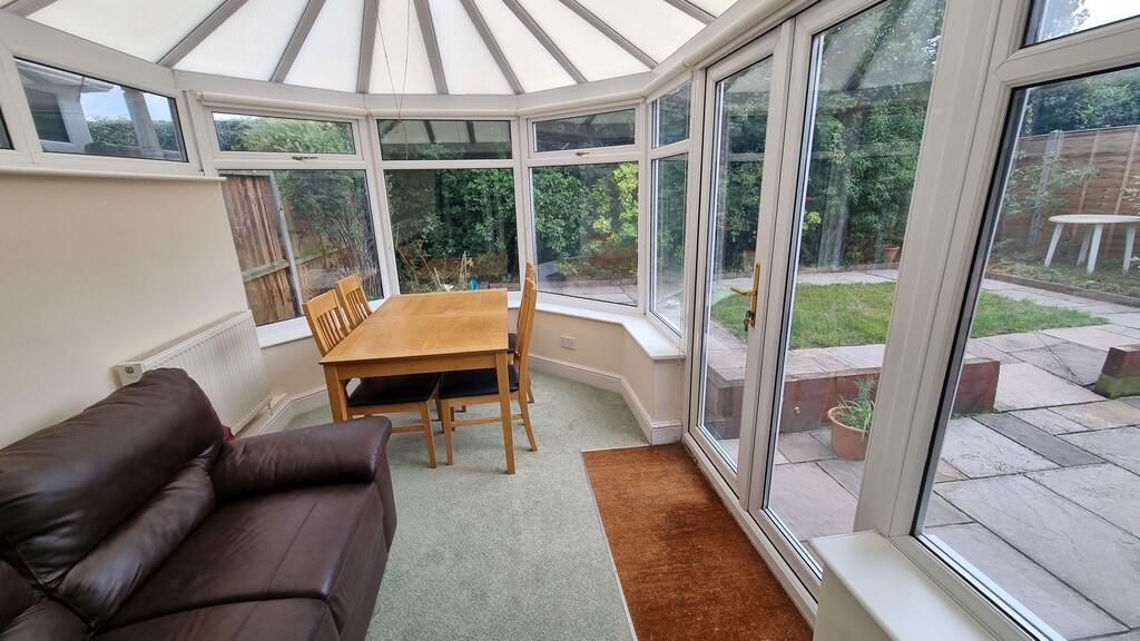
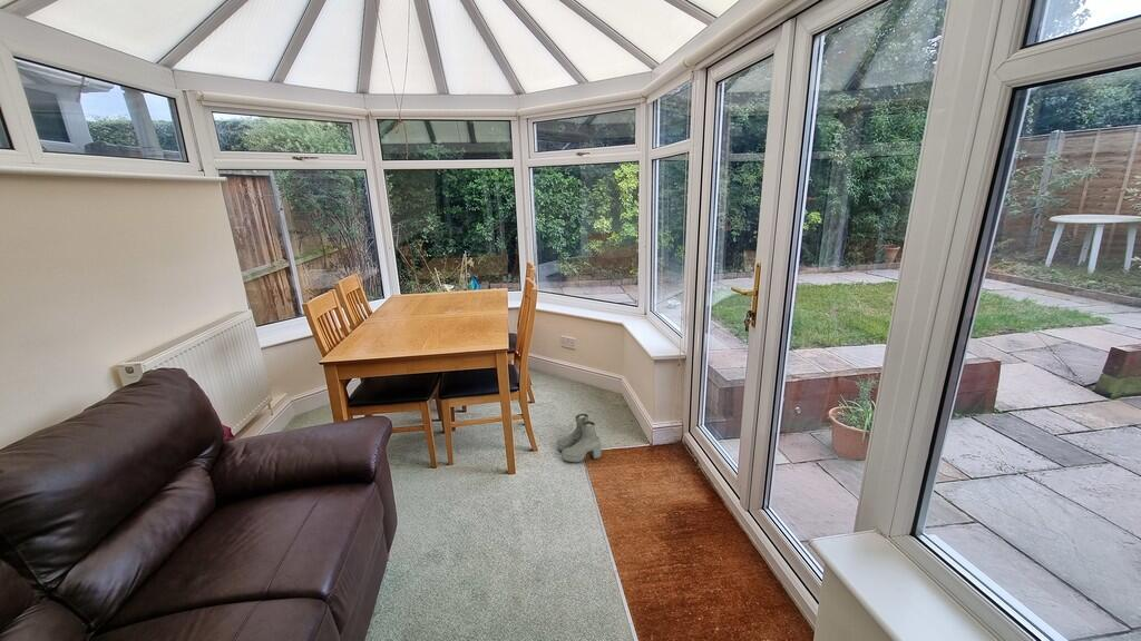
+ boots [556,413,602,463]
